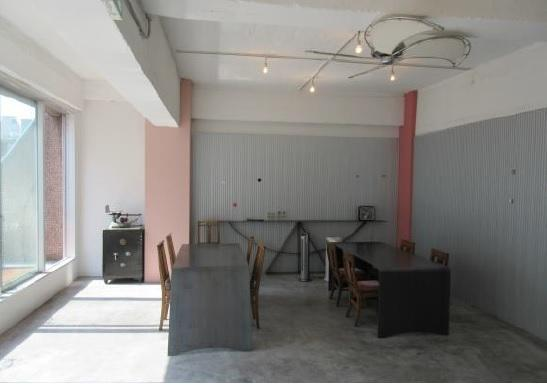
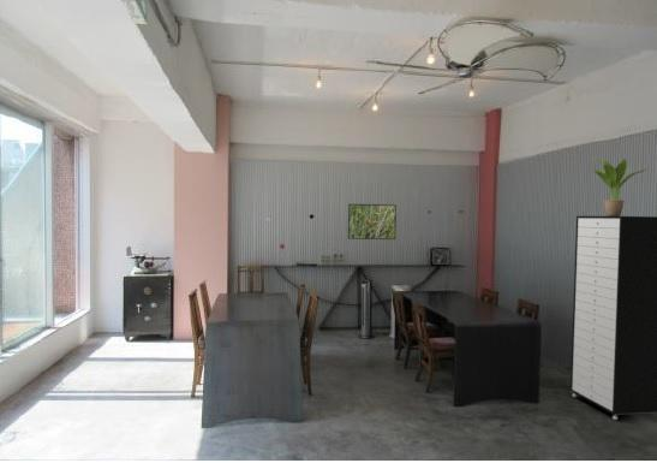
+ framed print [347,203,398,241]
+ potted plant [591,158,649,216]
+ storage cabinet [569,215,657,421]
